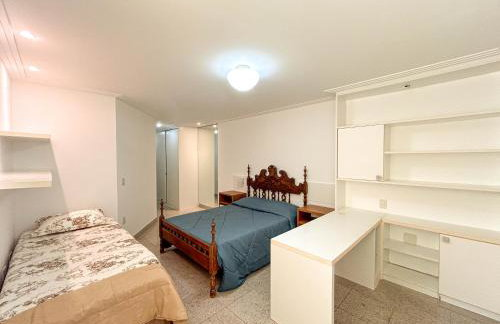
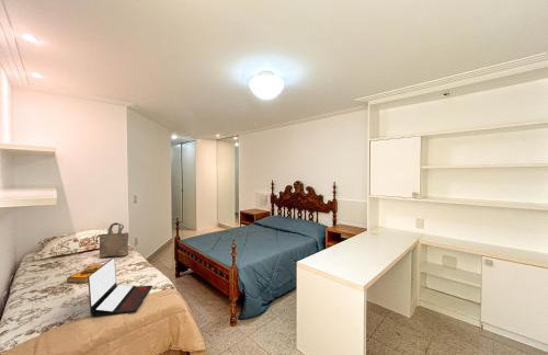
+ laptop [88,256,153,318]
+ tote bag [94,221,129,259]
+ hardback book [66,264,102,284]
